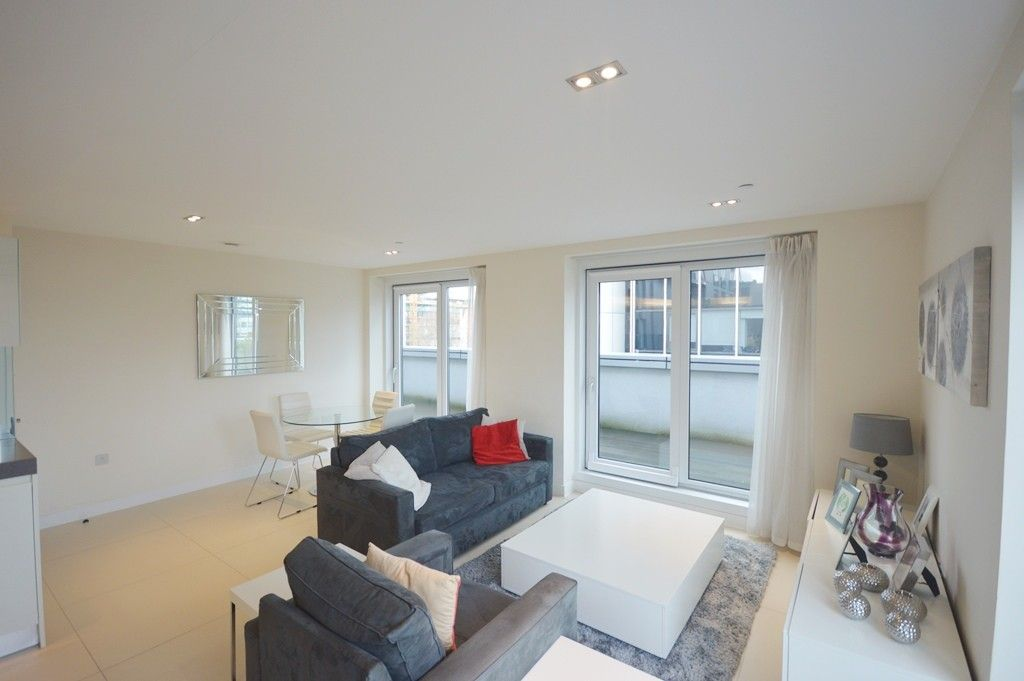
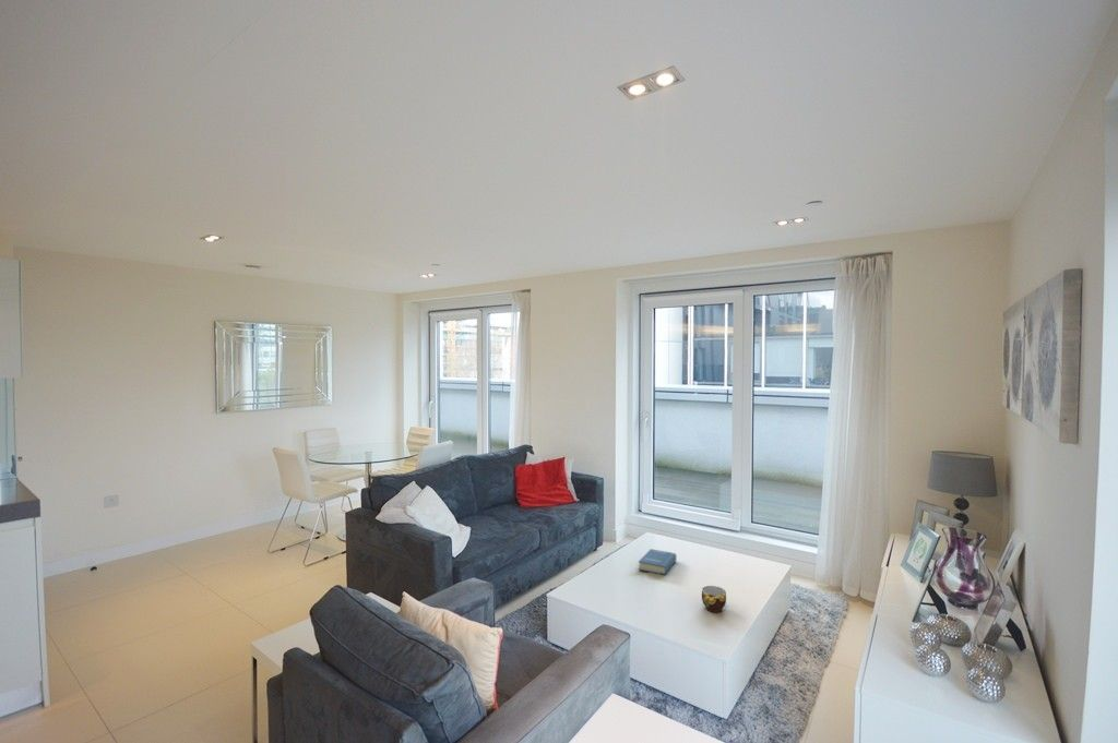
+ hardback book [638,548,677,576]
+ cup [701,585,727,613]
